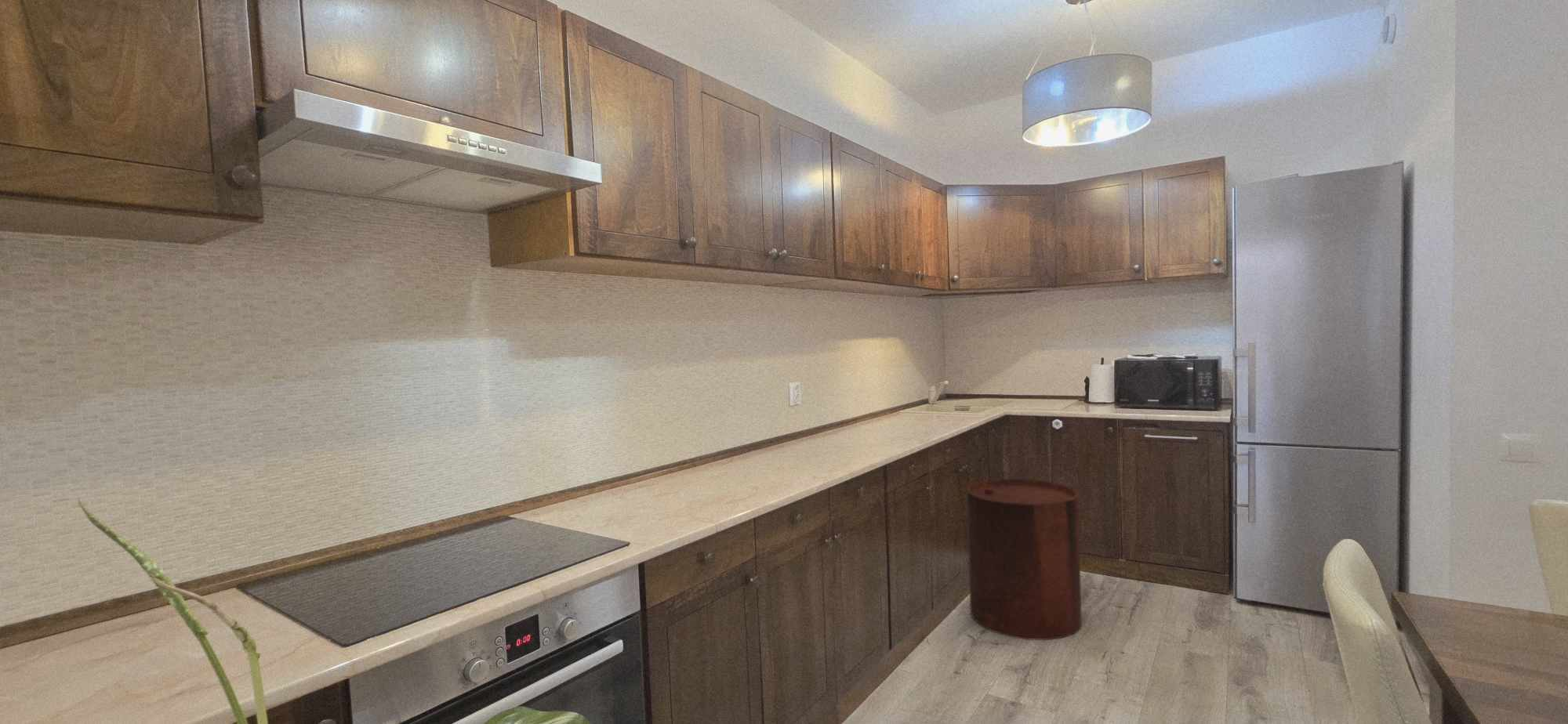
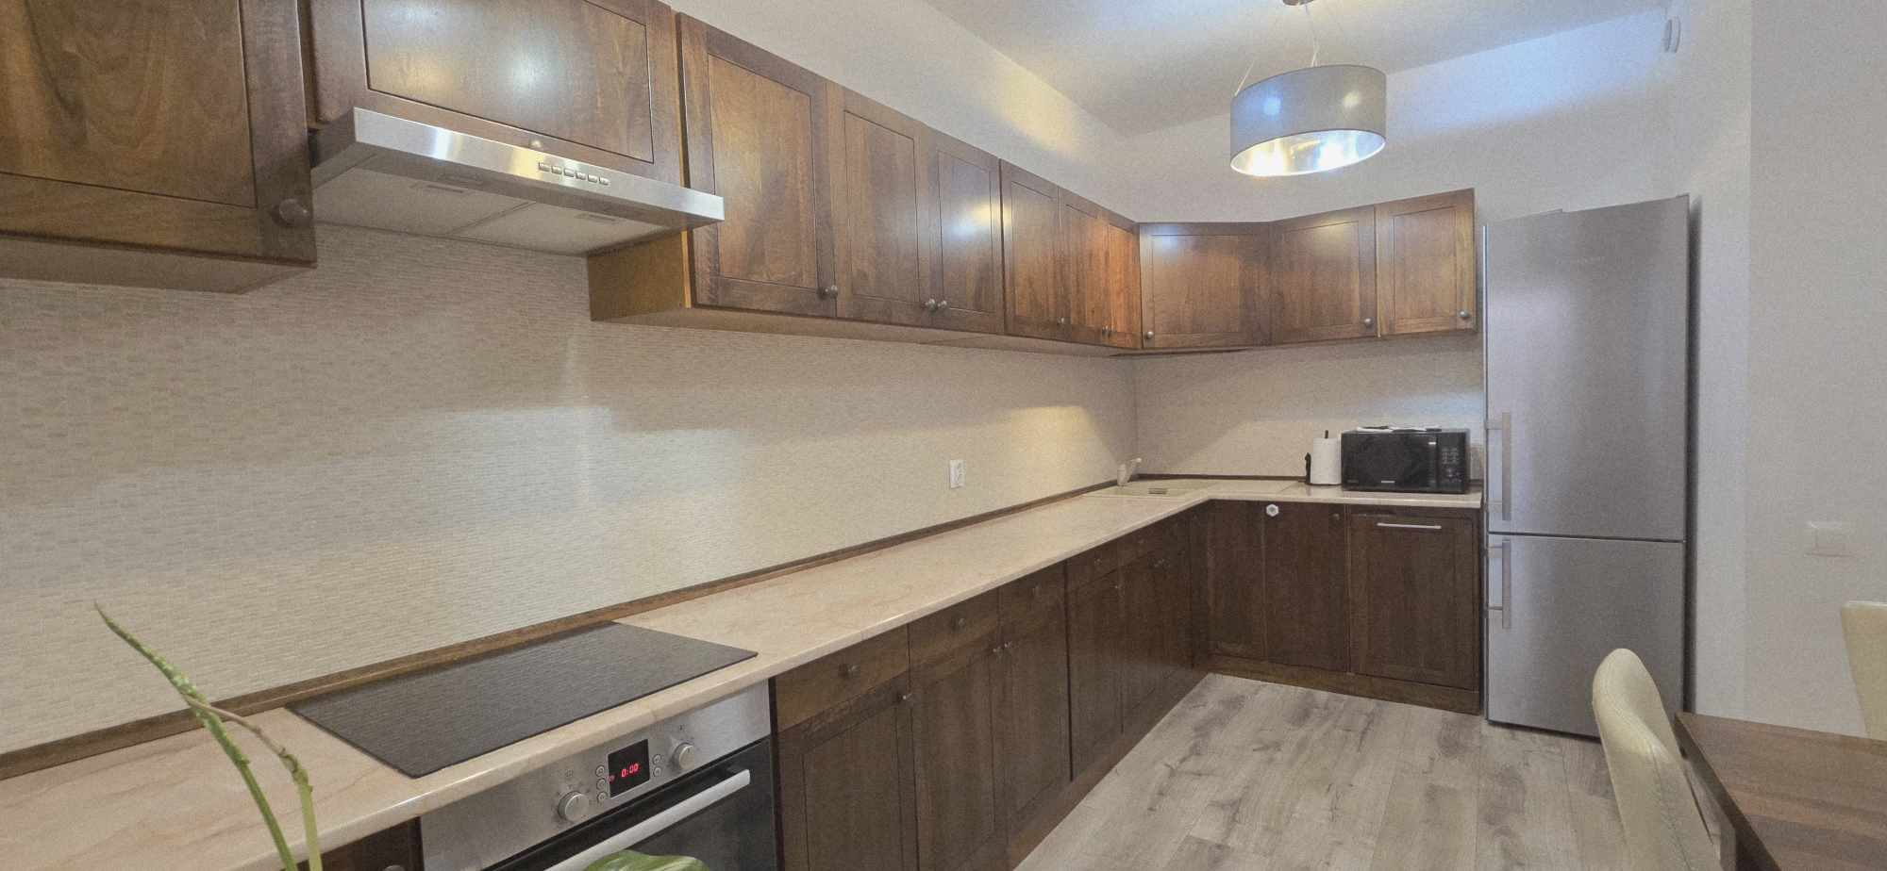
- trash can [966,478,1083,641]
